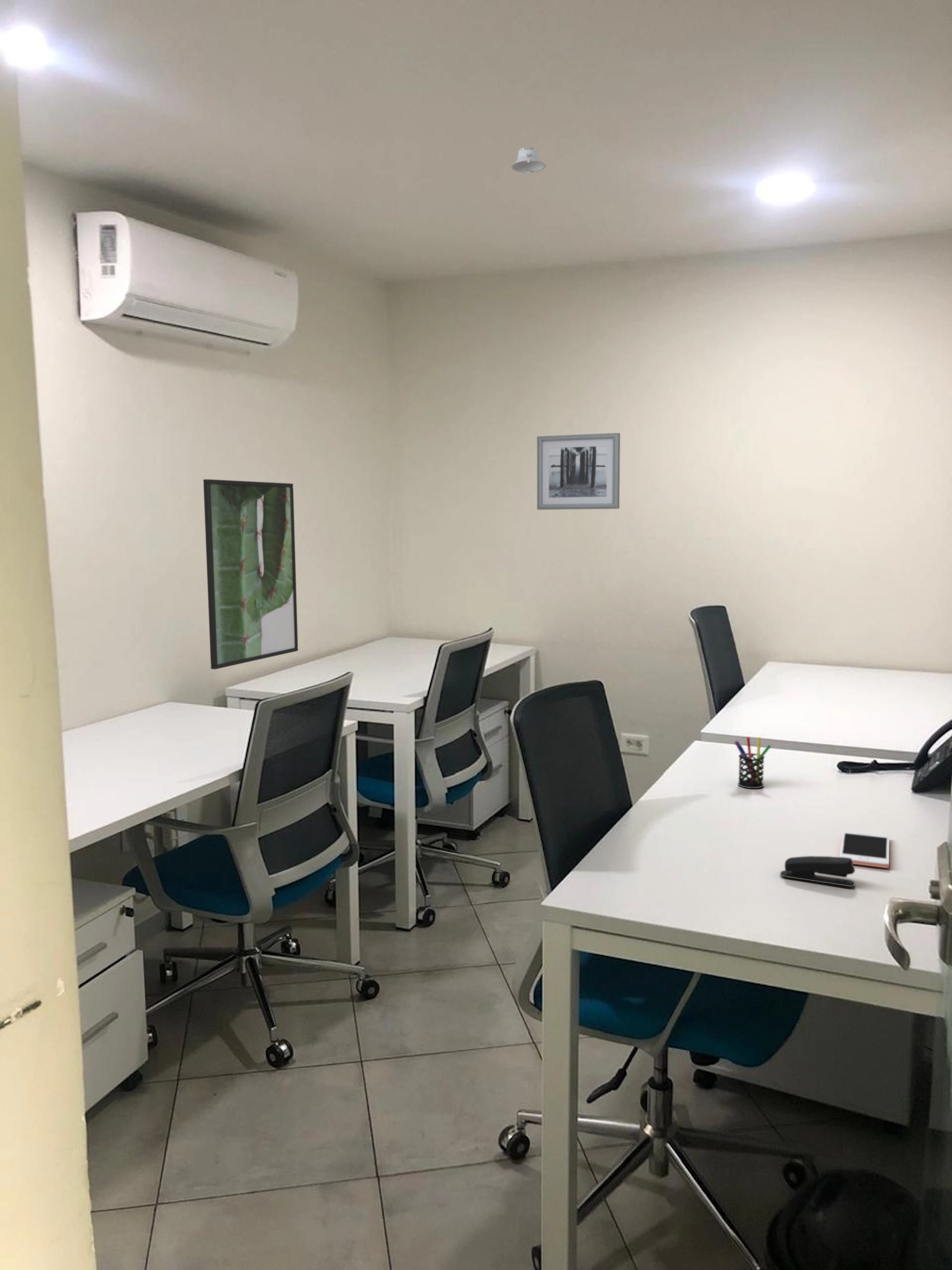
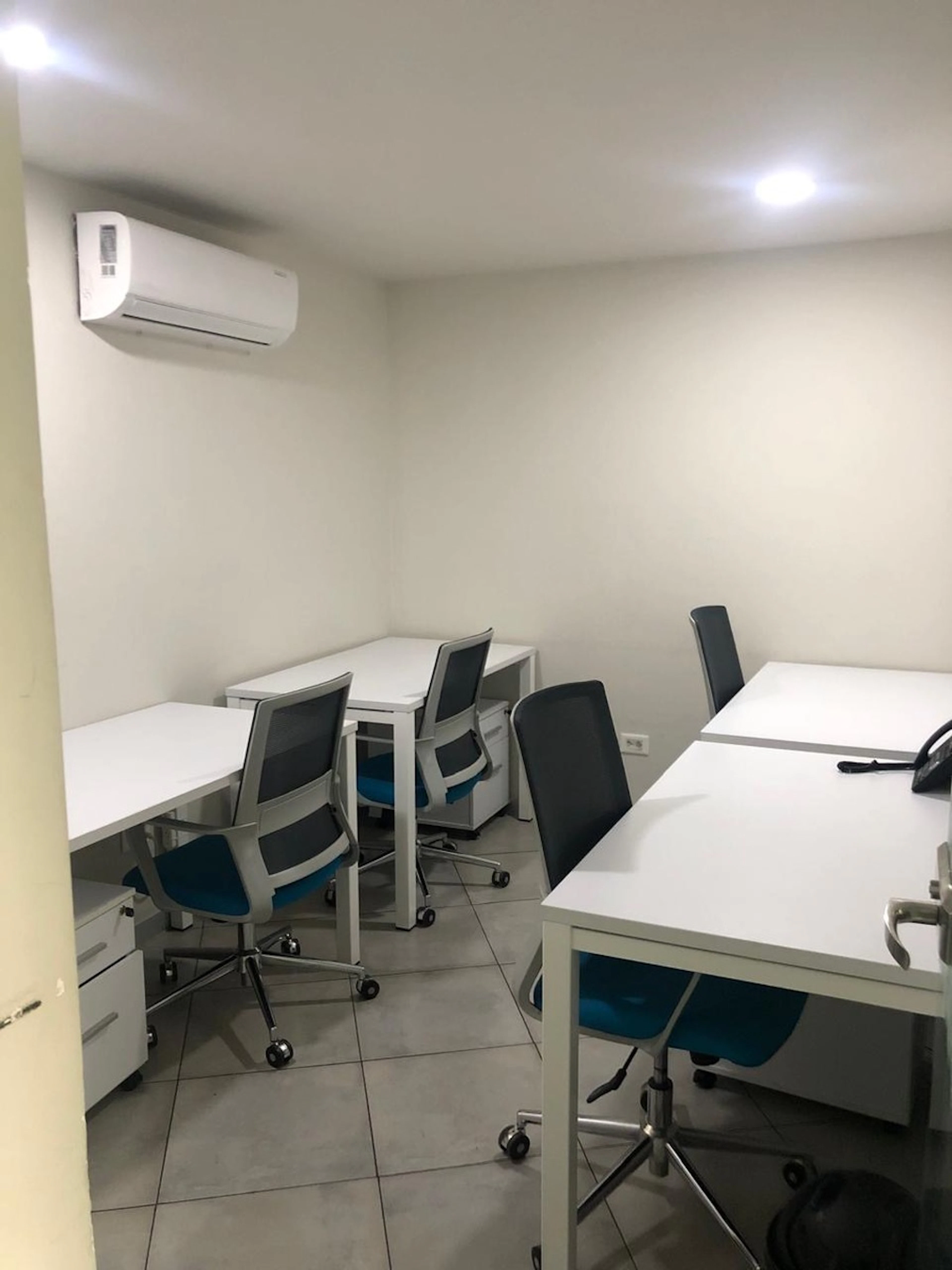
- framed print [203,479,298,670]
- wall art [537,433,620,510]
- recessed light [511,147,546,173]
- pen holder [734,737,771,788]
- stapler [780,856,855,887]
- cell phone [839,830,890,868]
